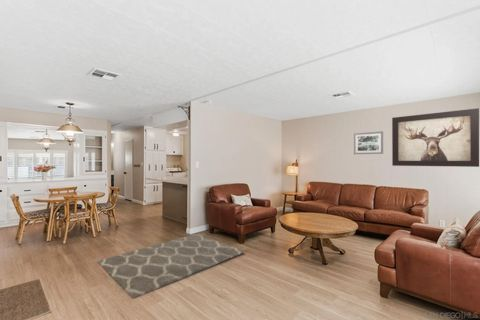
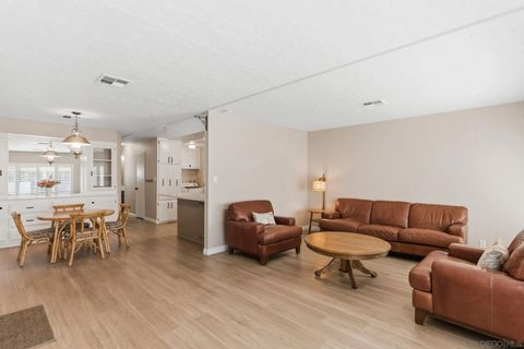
- rug [97,233,245,299]
- wall art [391,107,480,168]
- wall art [353,130,384,155]
